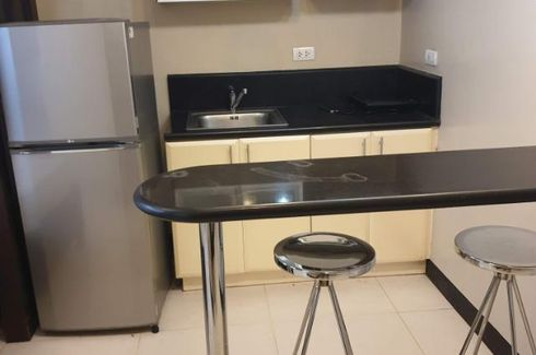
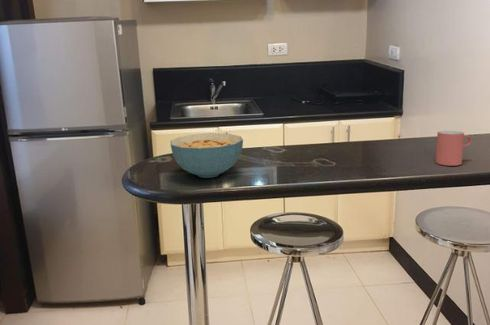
+ cereal bowl [170,132,244,179]
+ cup [435,129,472,167]
